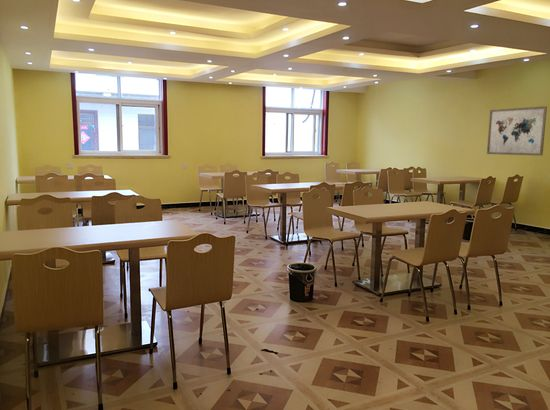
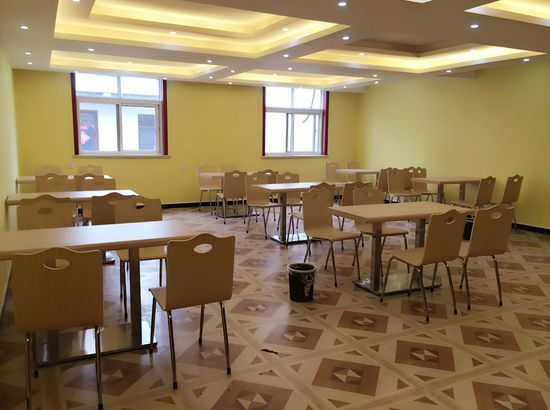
- wall art [486,105,548,157]
